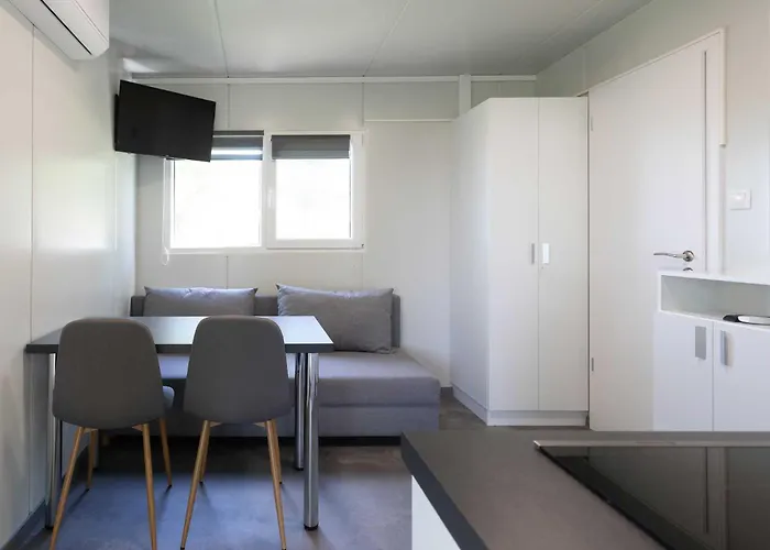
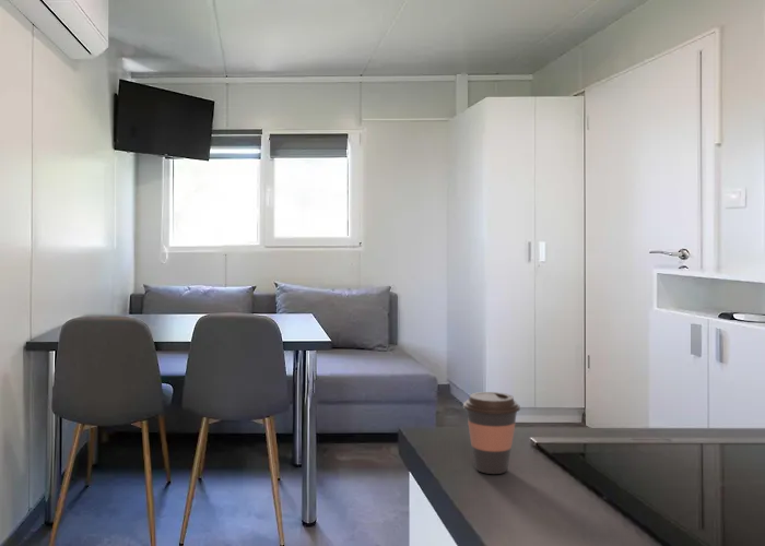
+ coffee cup [462,391,521,475]
